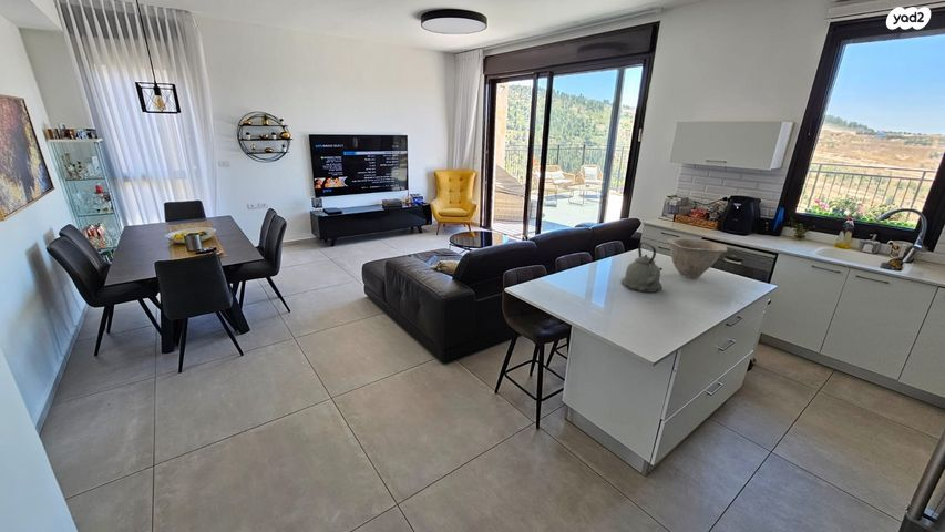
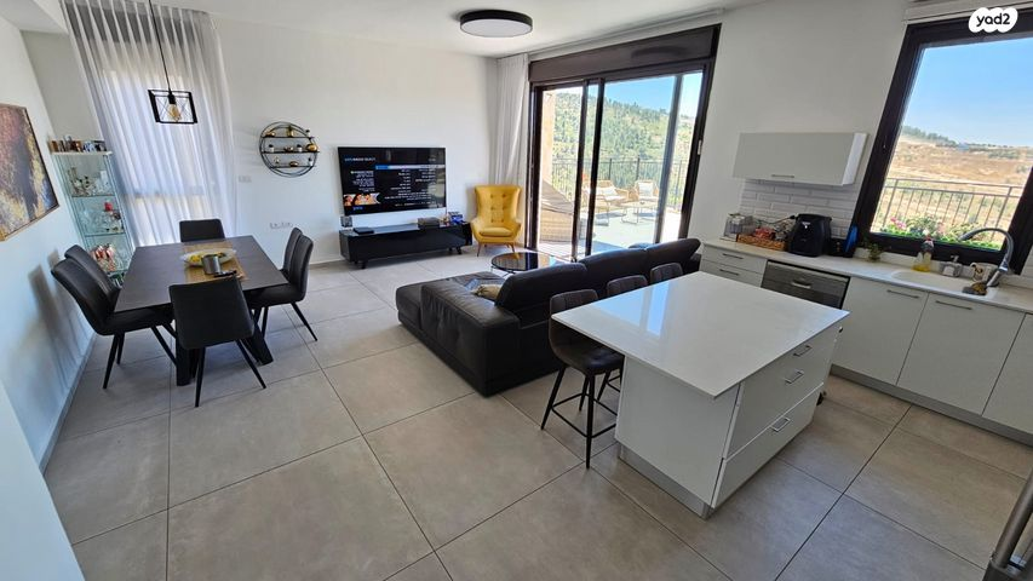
- kettle [620,241,664,294]
- bowl [666,237,729,279]
